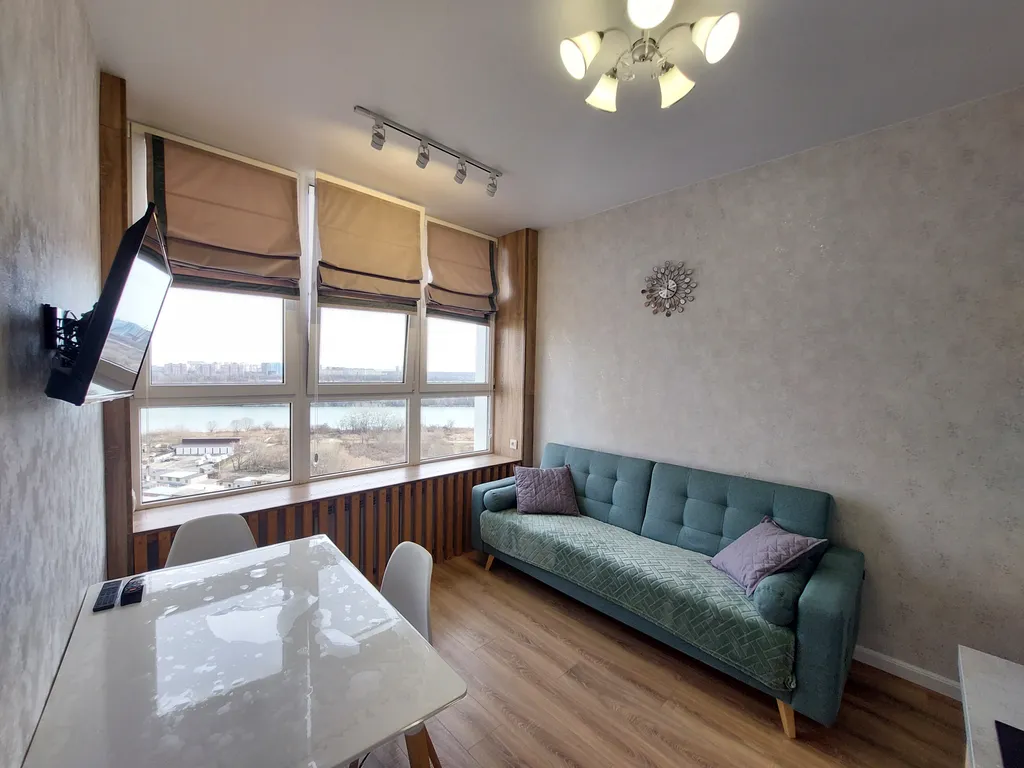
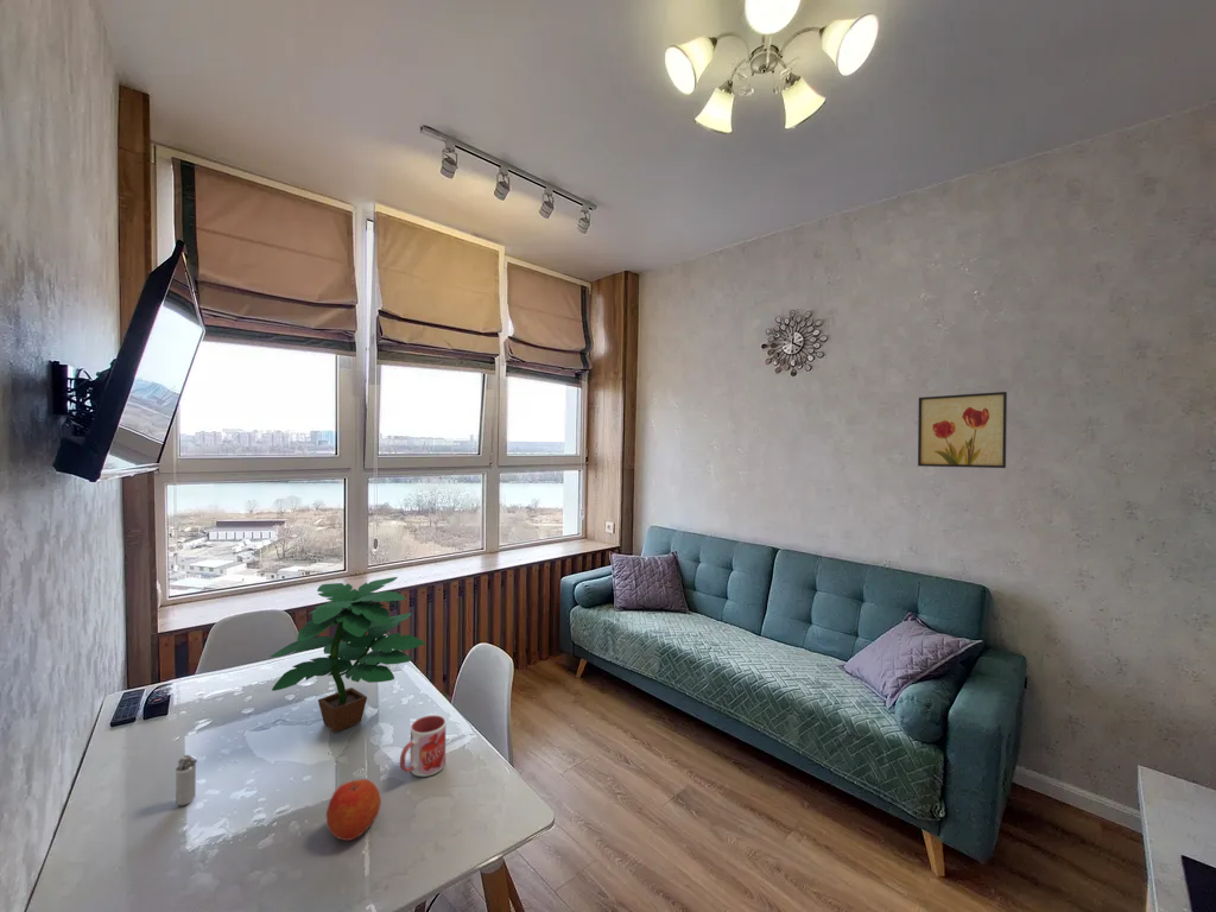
+ apple [325,778,382,842]
+ shaker [175,754,198,808]
+ wall art [917,391,1008,469]
+ potted plant [270,576,426,734]
+ mug [399,714,446,778]
